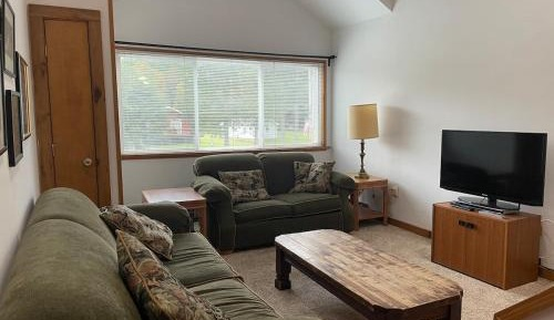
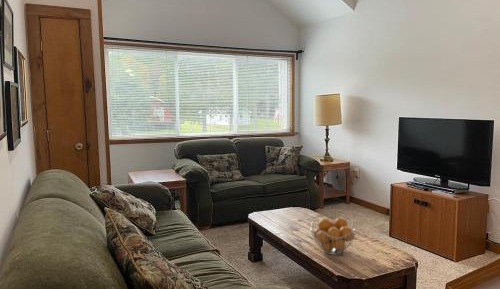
+ fruit basket [310,216,357,256]
